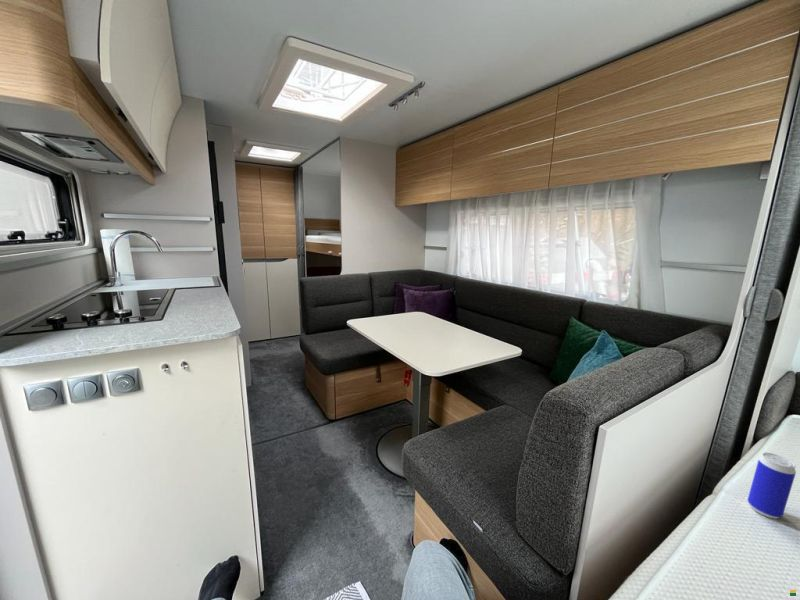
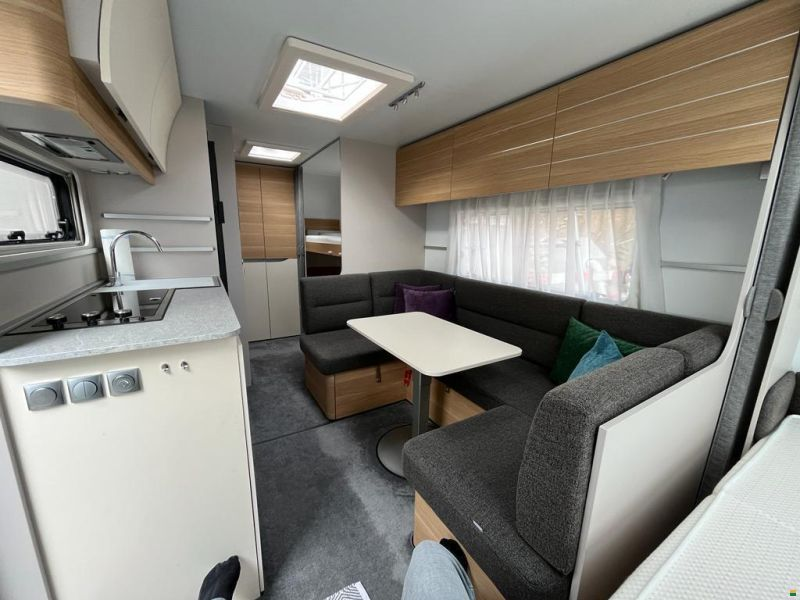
- beverage can [747,452,797,520]
